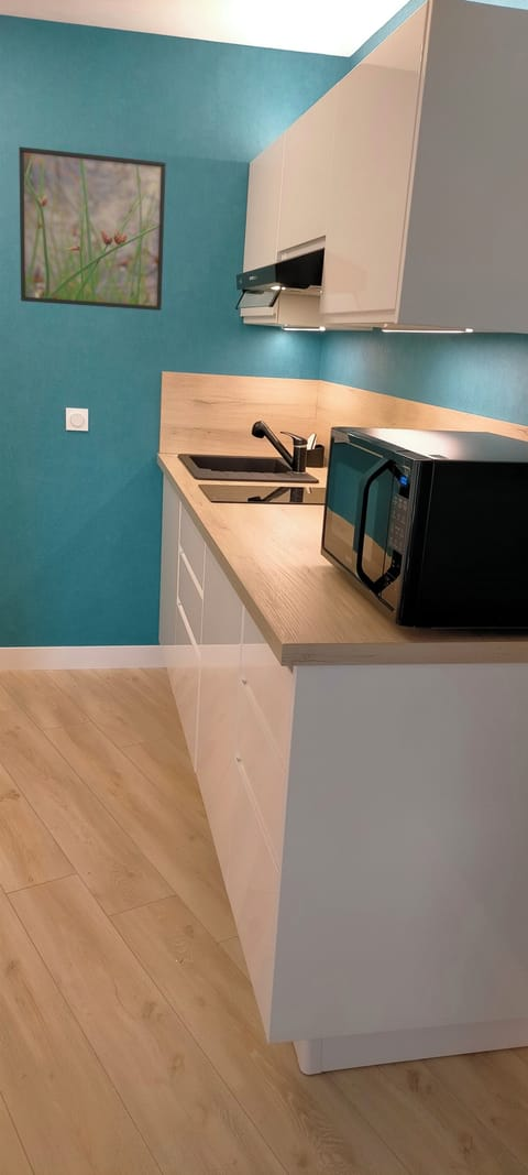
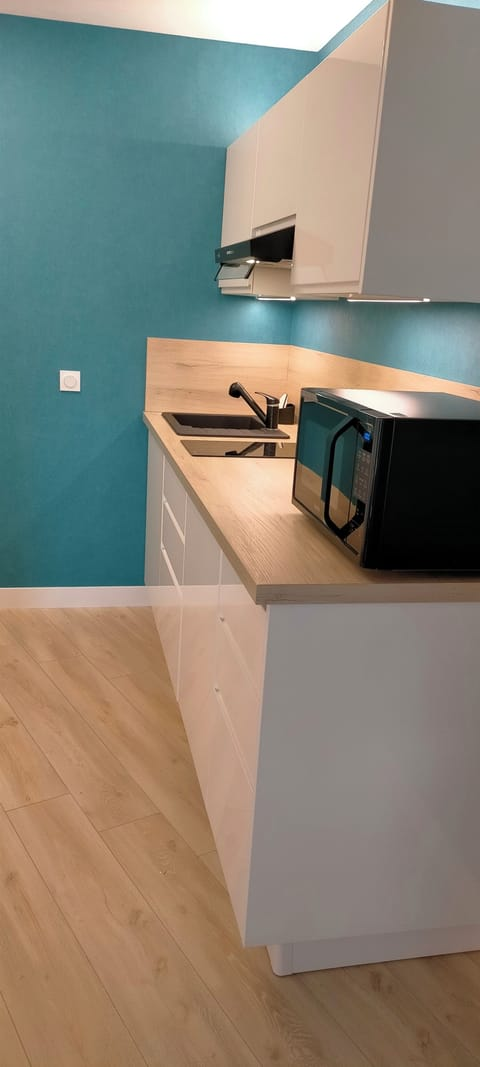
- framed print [18,145,167,312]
